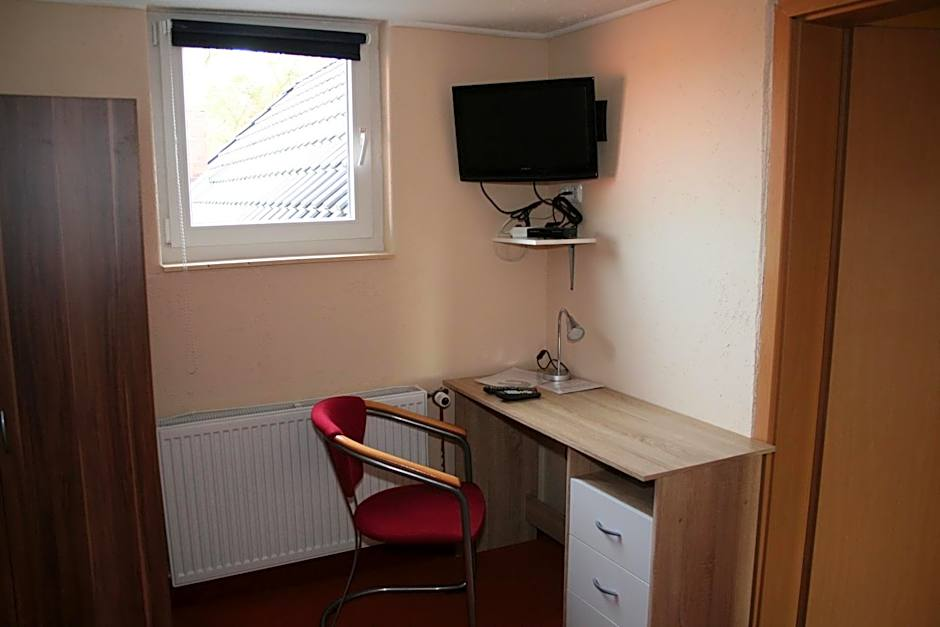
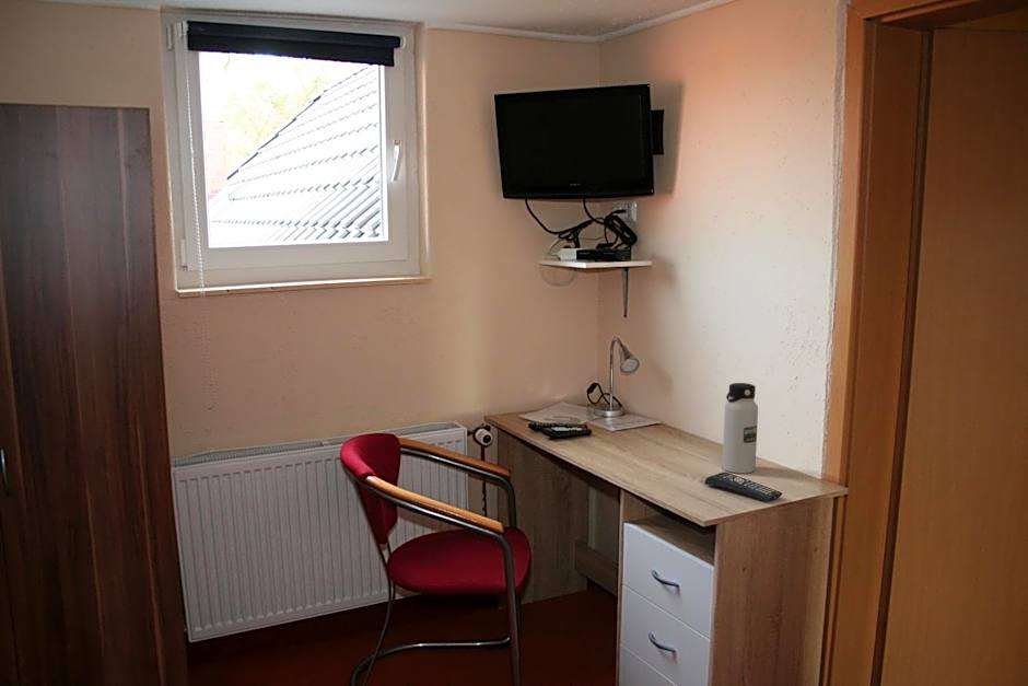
+ remote control [703,472,783,503]
+ water bottle [722,382,759,475]
